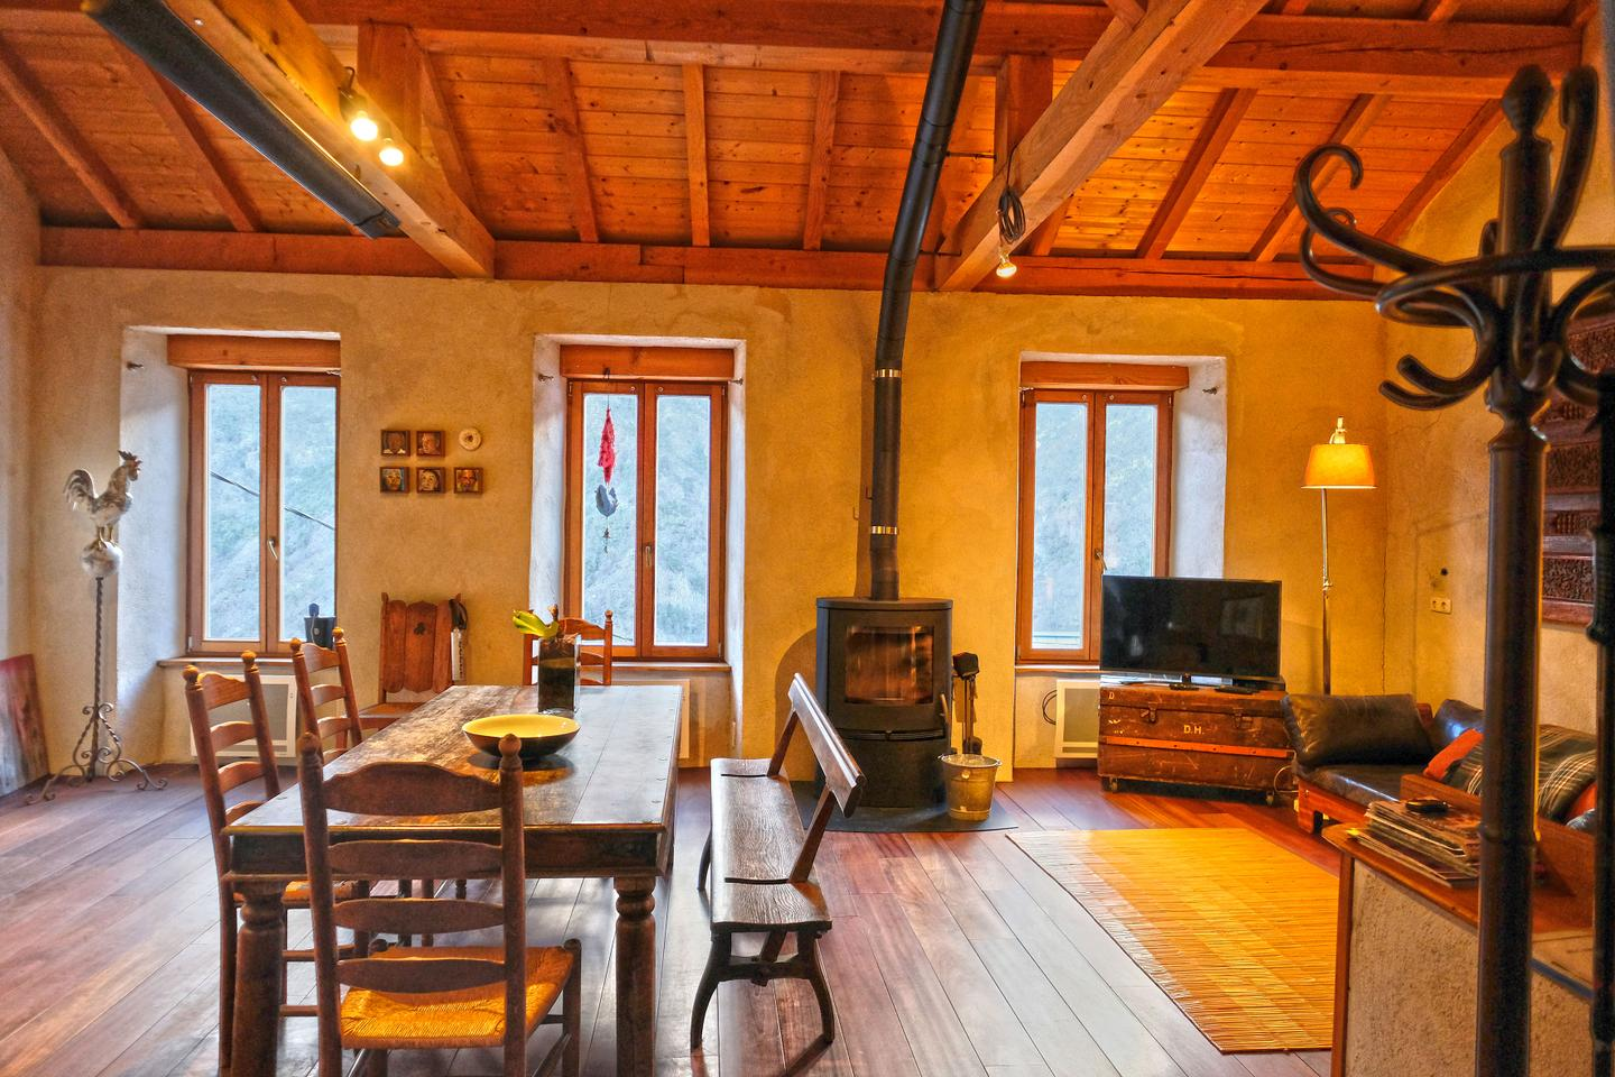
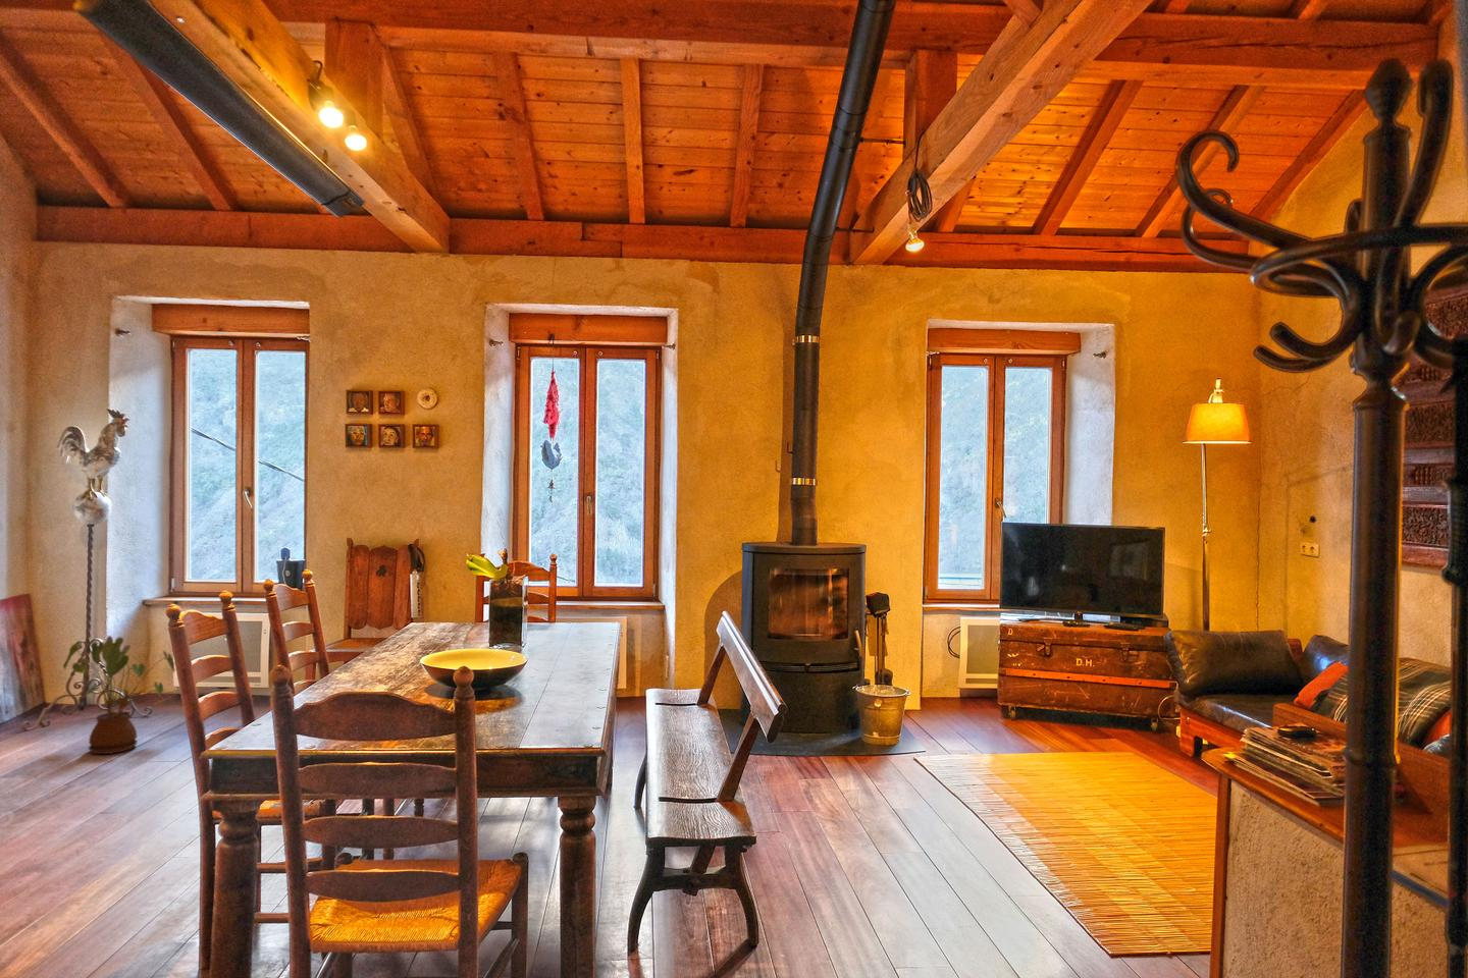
+ house plant [62,634,176,755]
